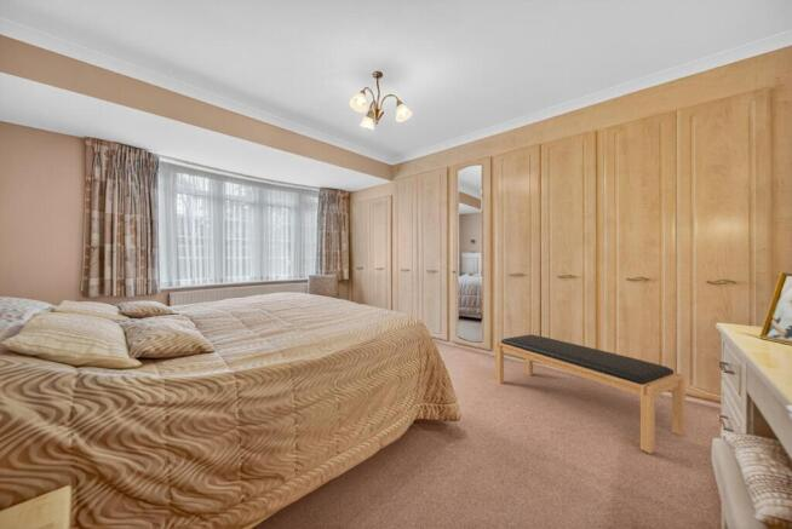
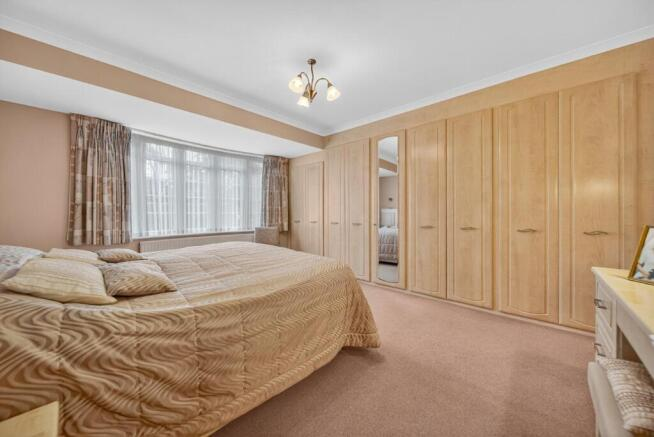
- bench [494,334,687,455]
